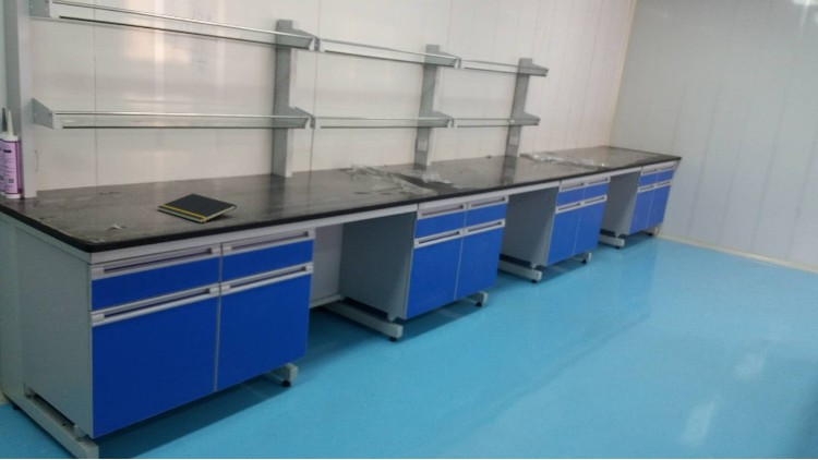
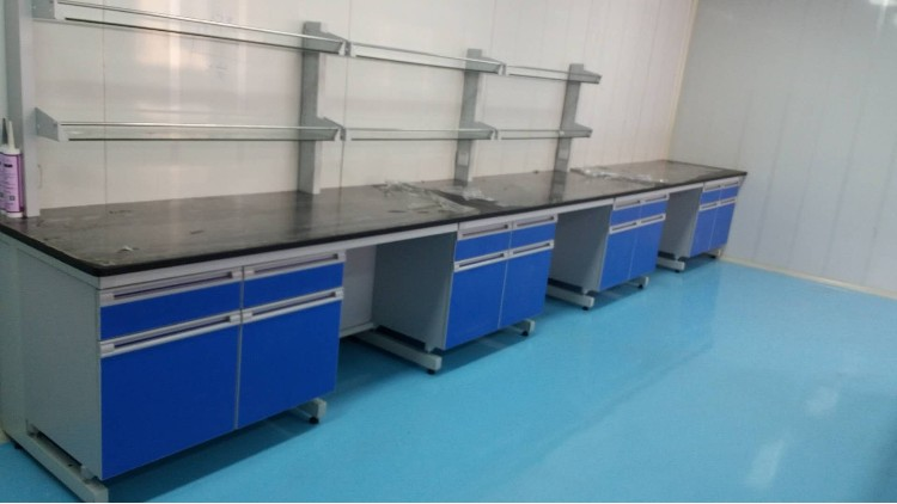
- notepad [156,193,238,225]
